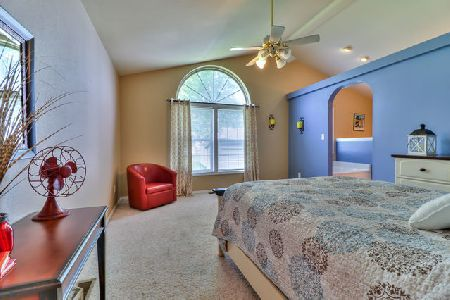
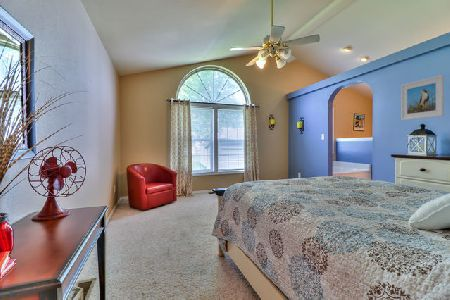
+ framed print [400,74,445,121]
